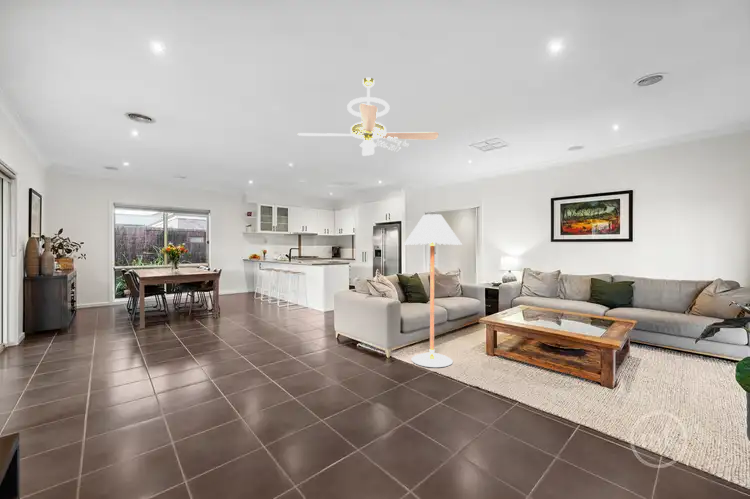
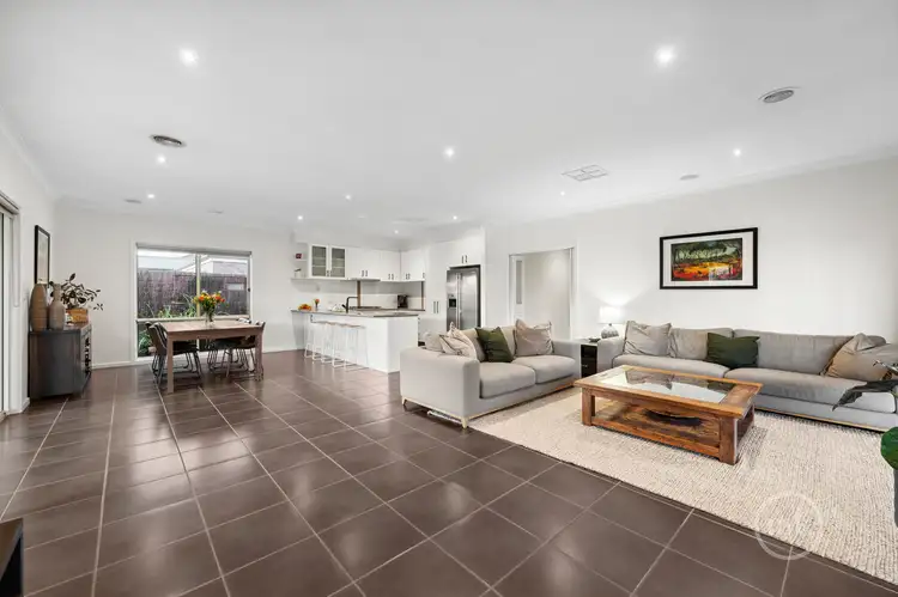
- floor lamp [402,213,463,368]
- ceiling fan [296,77,439,157]
